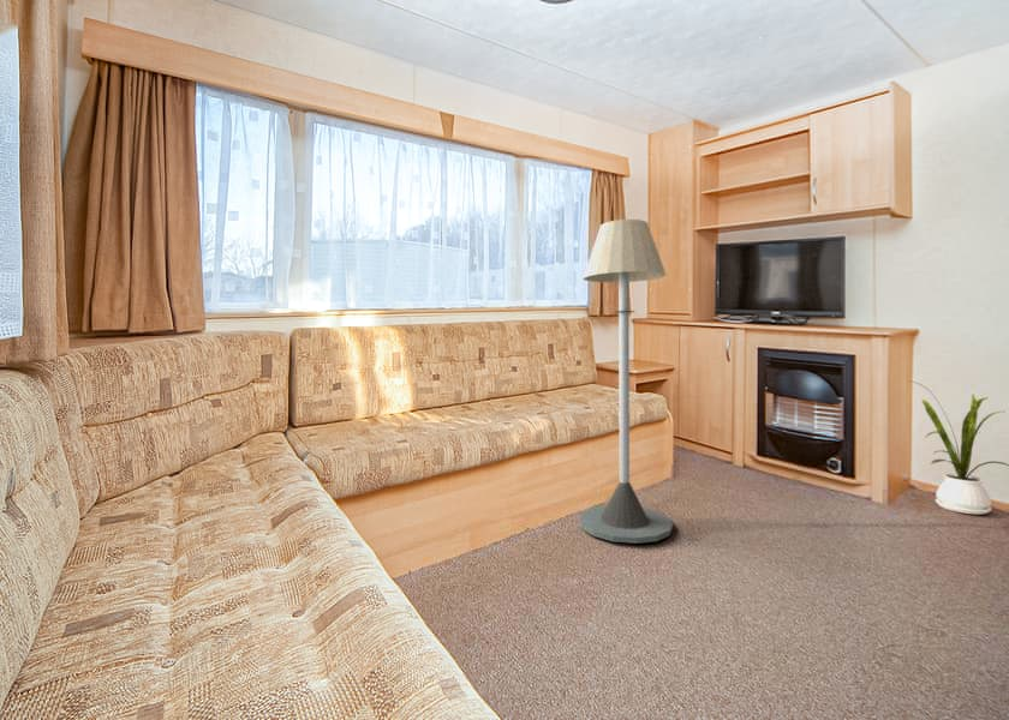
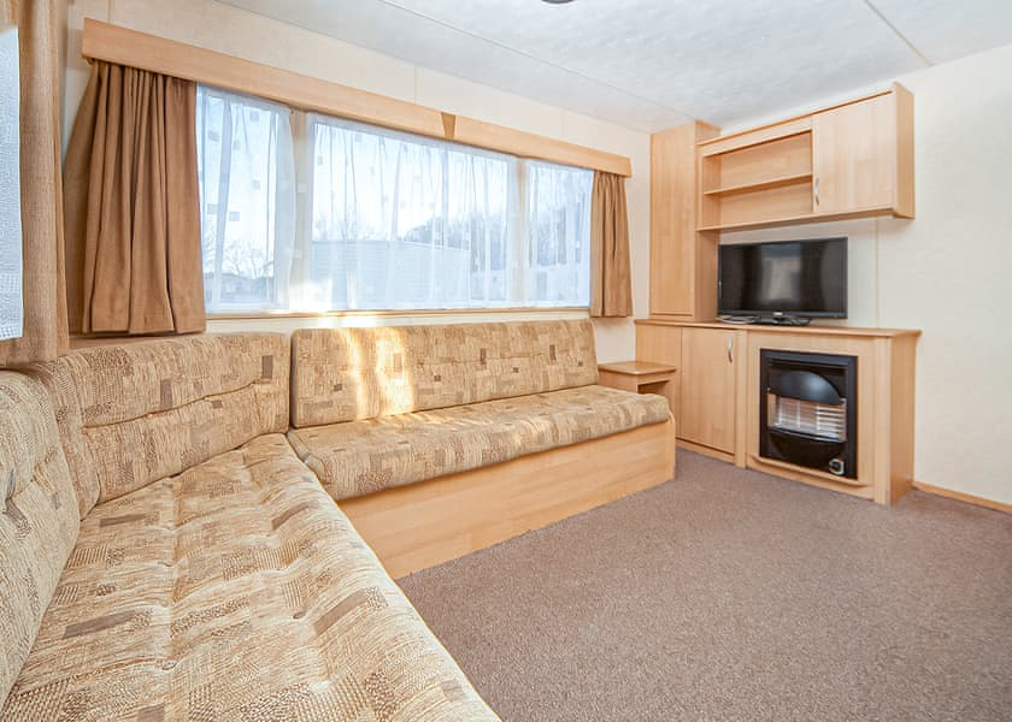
- floor lamp [578,218,674,545]
- house plant [907,379,1009,516]
